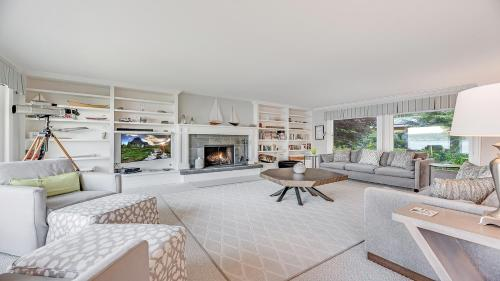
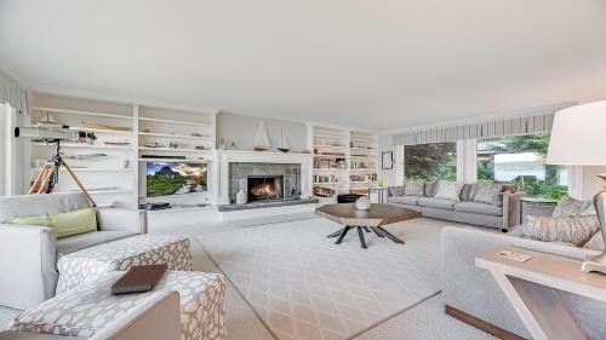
+ book [109,263,170,295]
